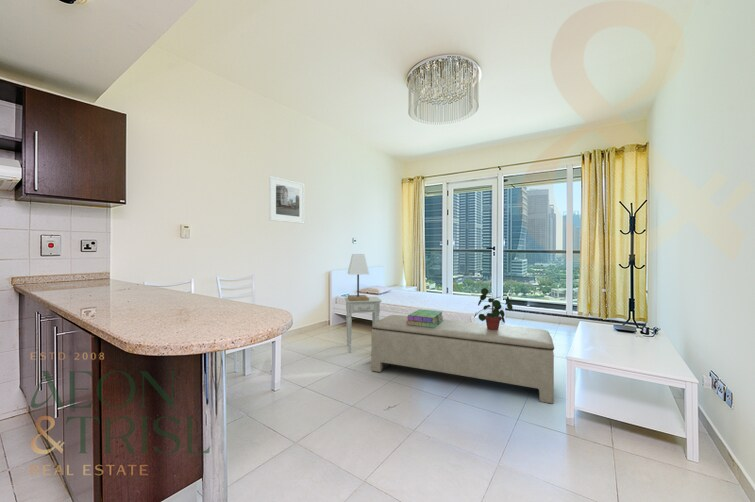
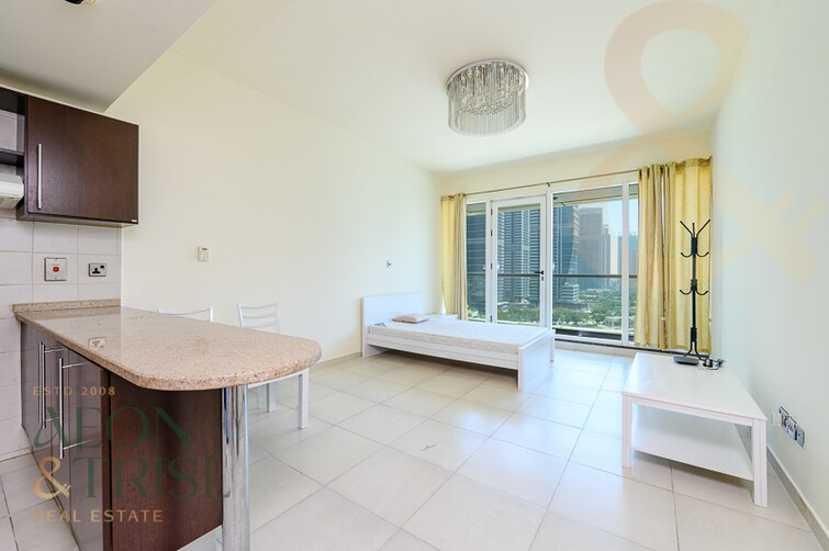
- bench [370,314,555,405]
- nightstand [344,296,383,354]
- lamp [347,253,370,301]
- potted plant [473,287,513,330]
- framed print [268,175,306,225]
- stack of books [407,308,445,328]
